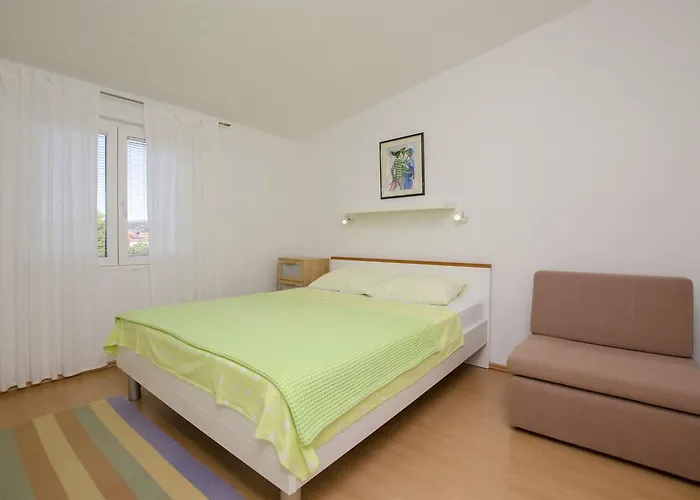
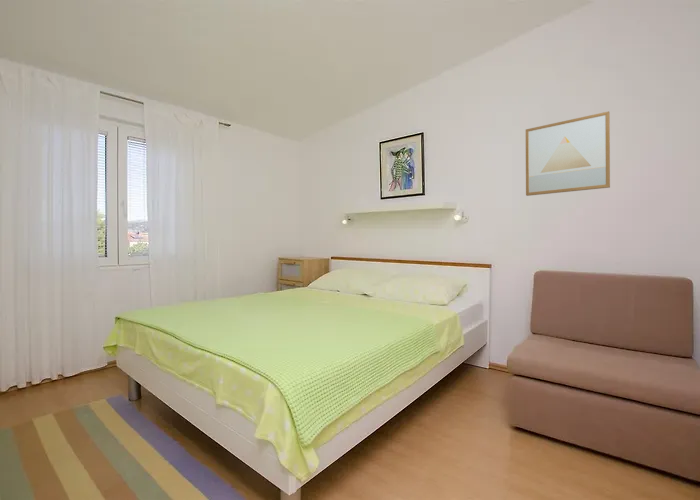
+ wall art [525,110,611,197]
